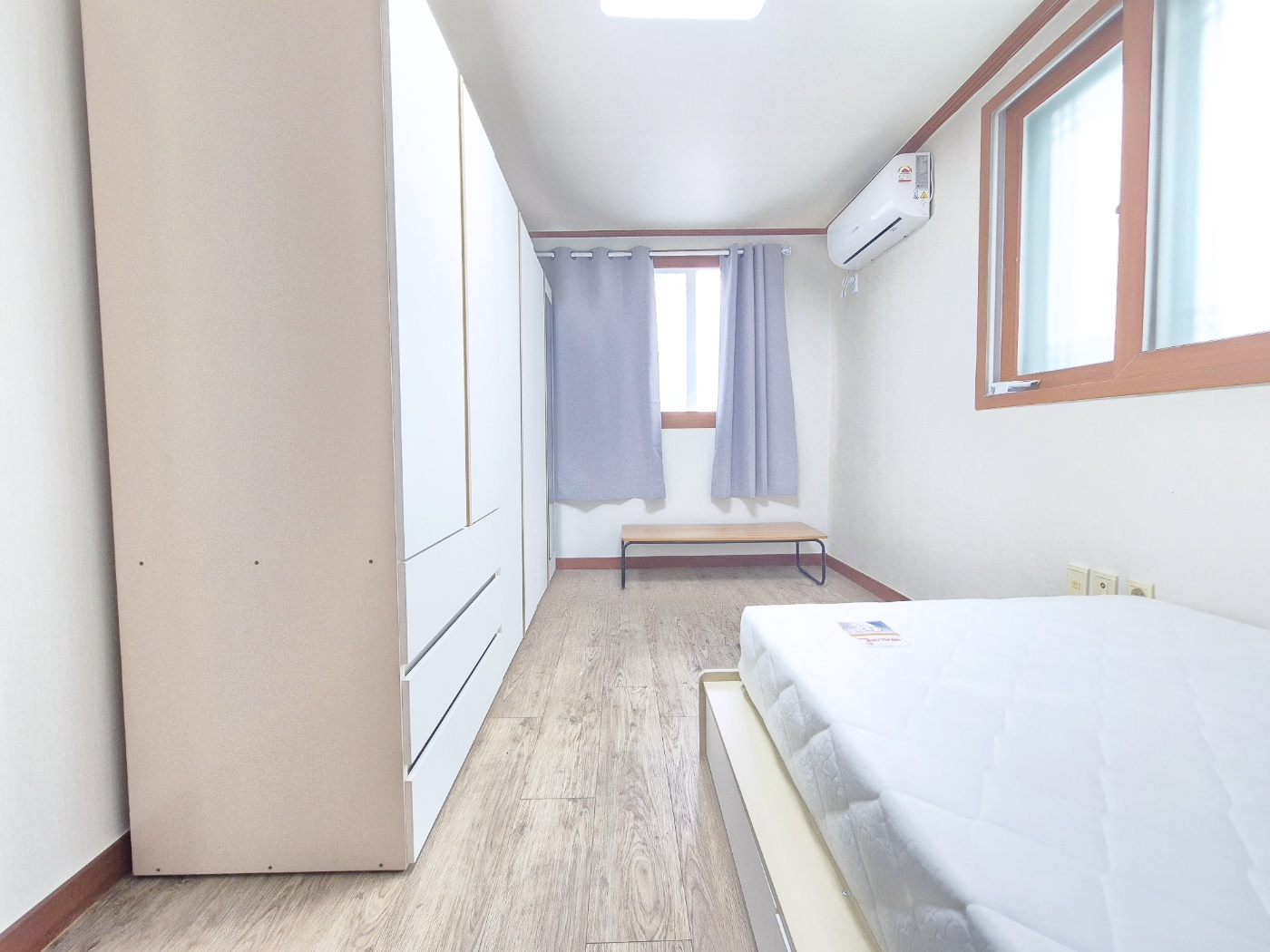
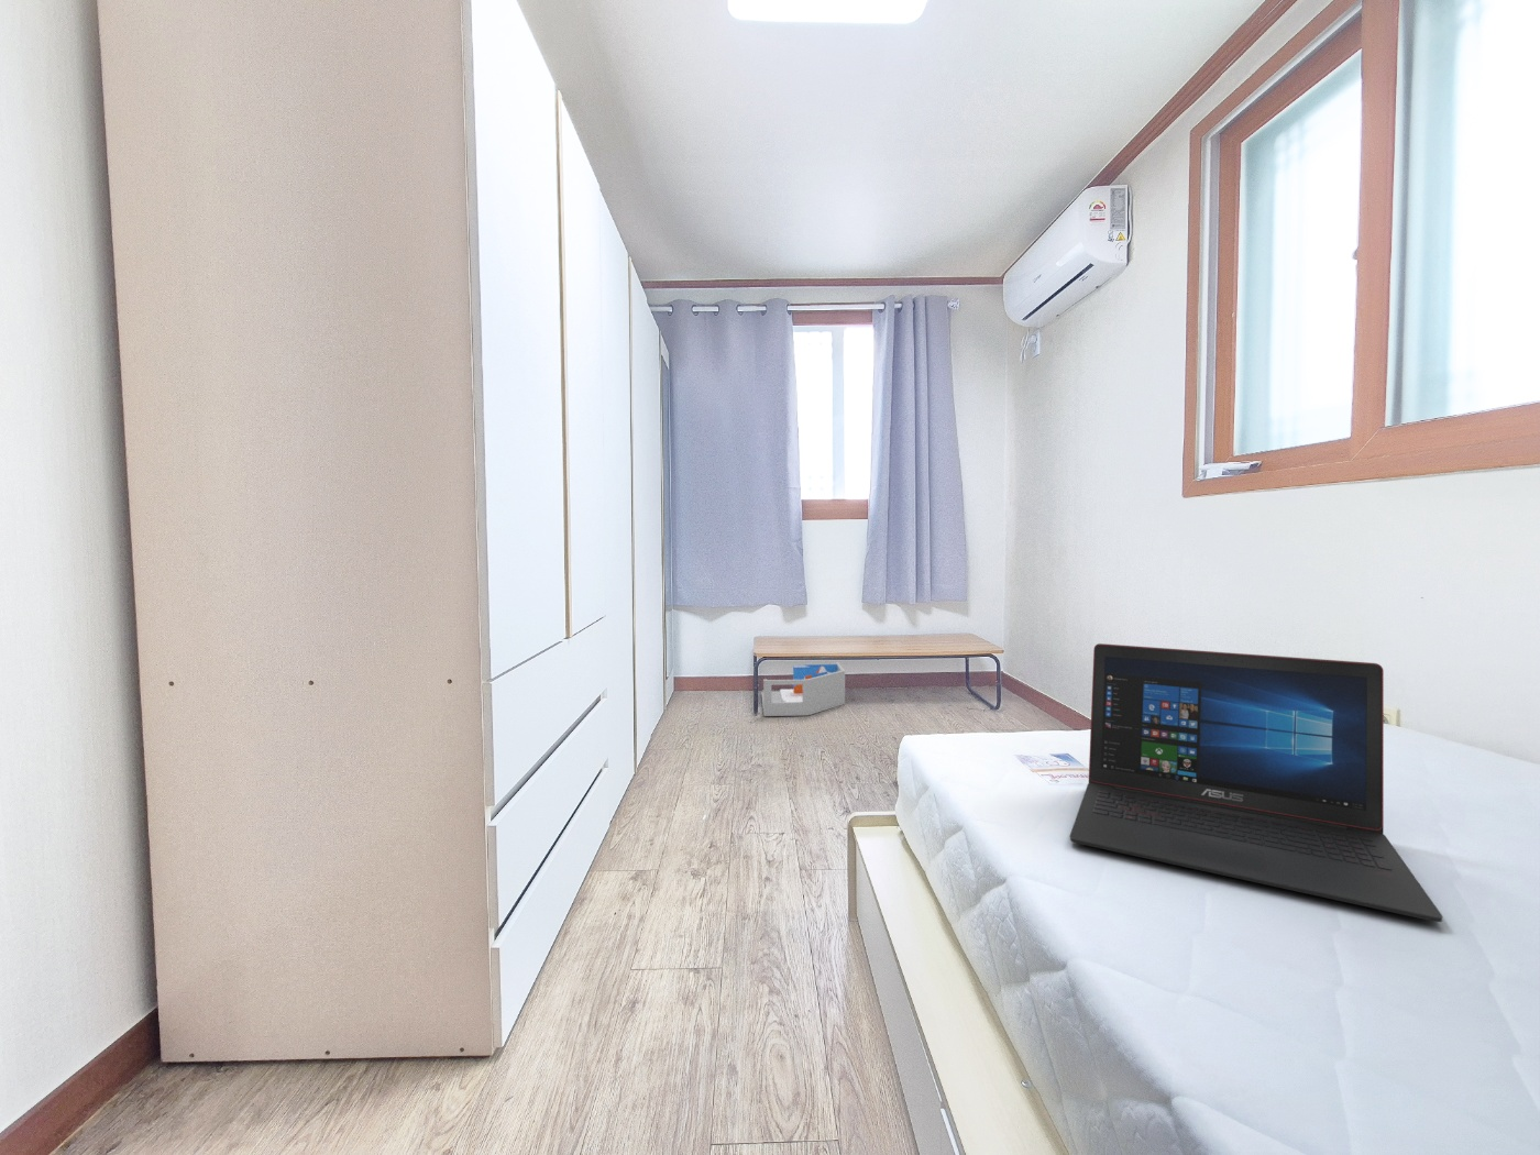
+ laptop [1068,642,1444,923]
+ storage bin [760,661,846,717]
